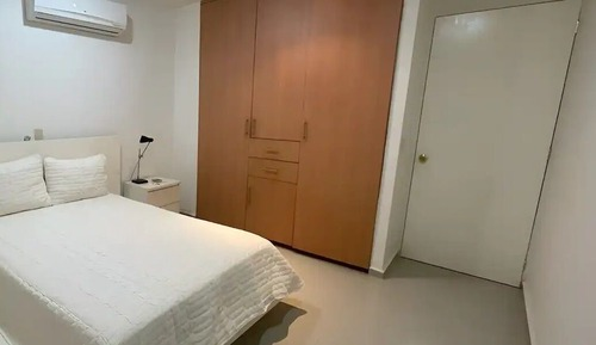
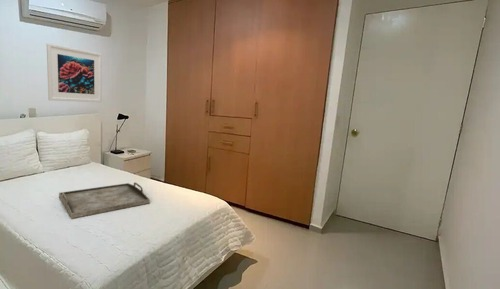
+ serving tray [58,181,151,219]
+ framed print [46,42,103,103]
